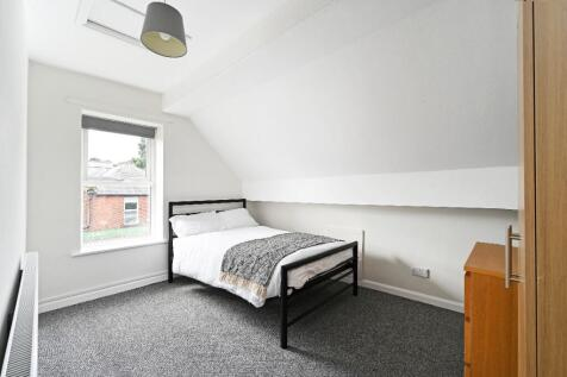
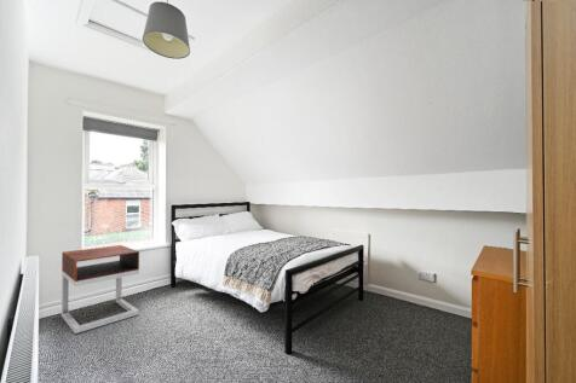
+ nightstand [61,244,140,335]
